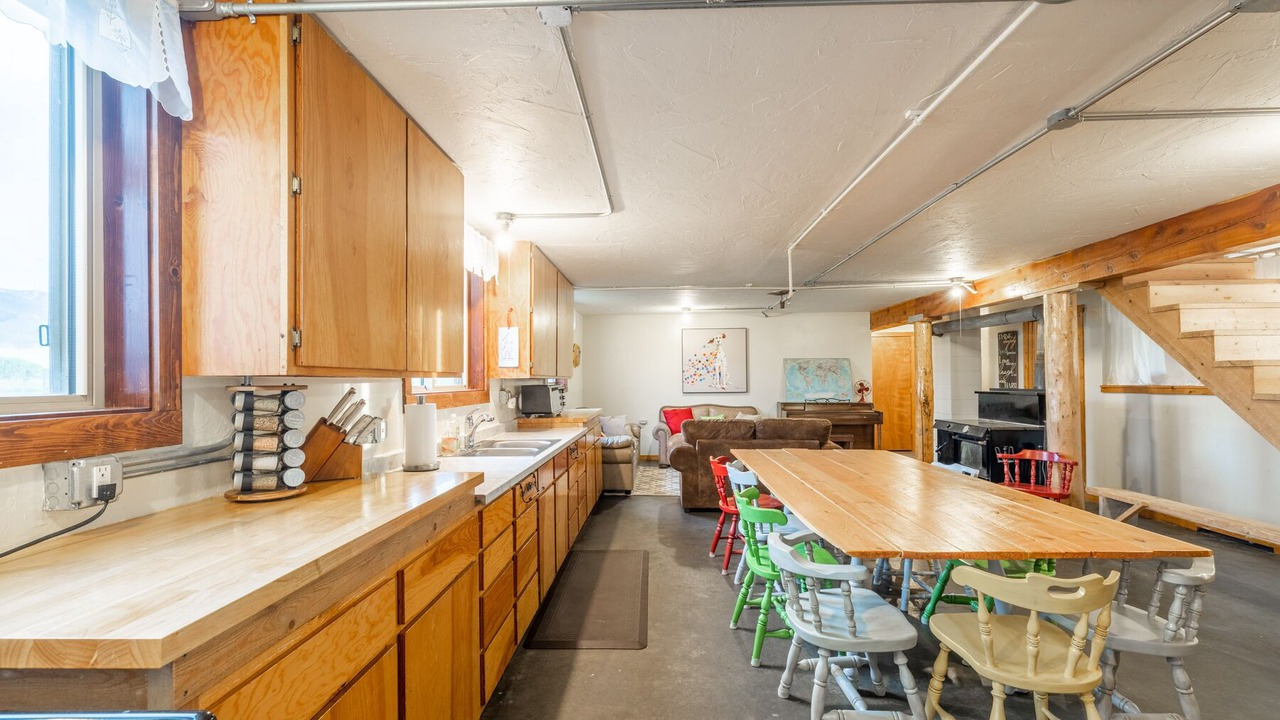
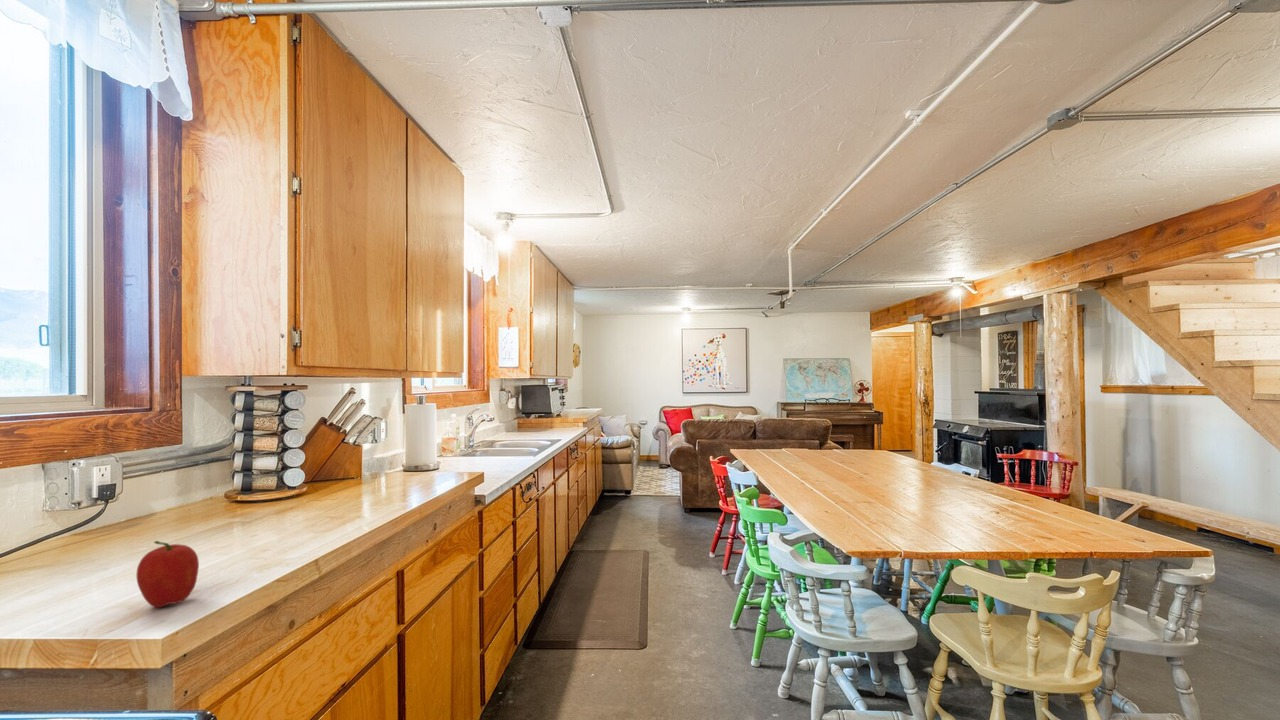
+ fruit [135,540,200,609]
